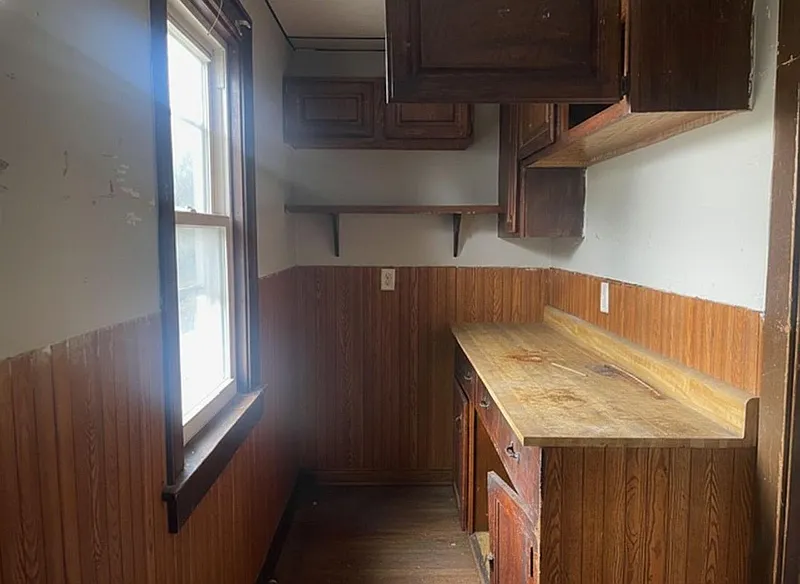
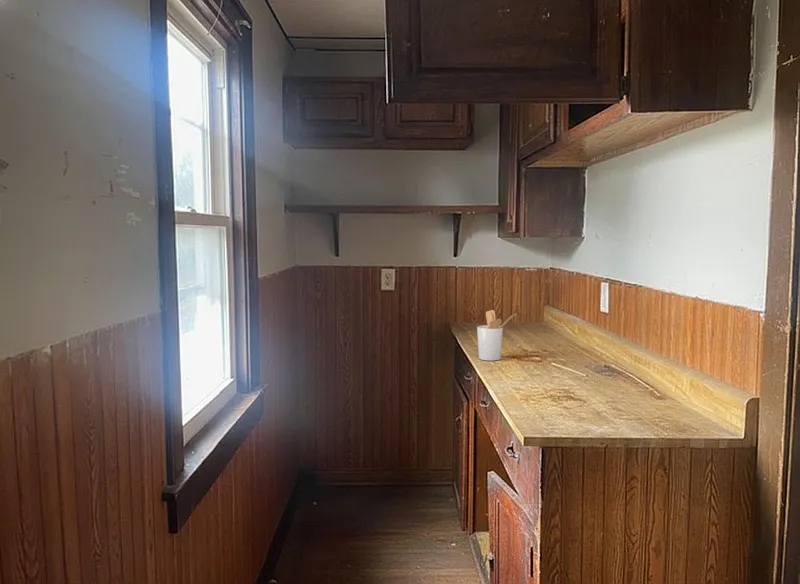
+ utensil holder [476,309,516,362]
